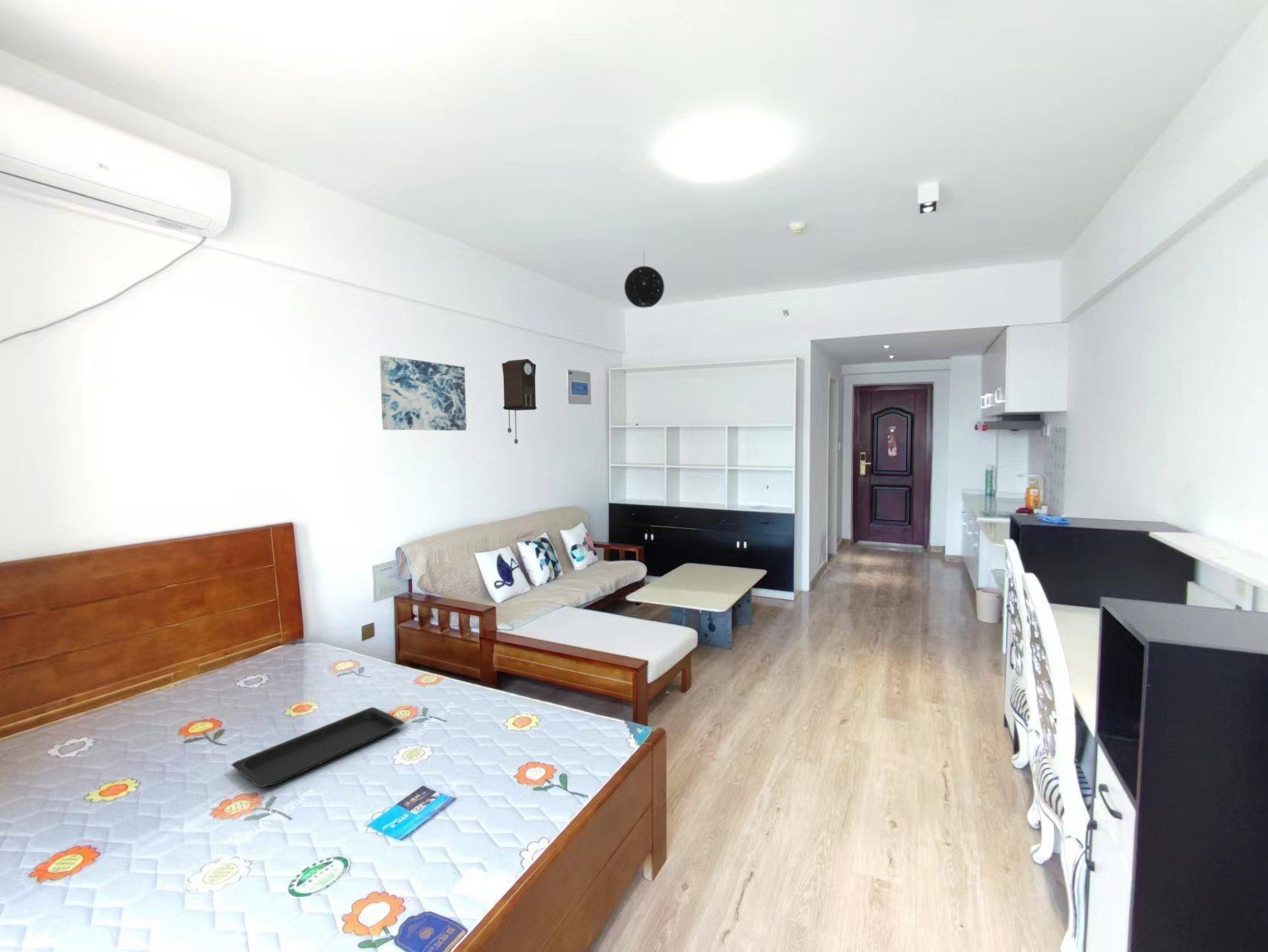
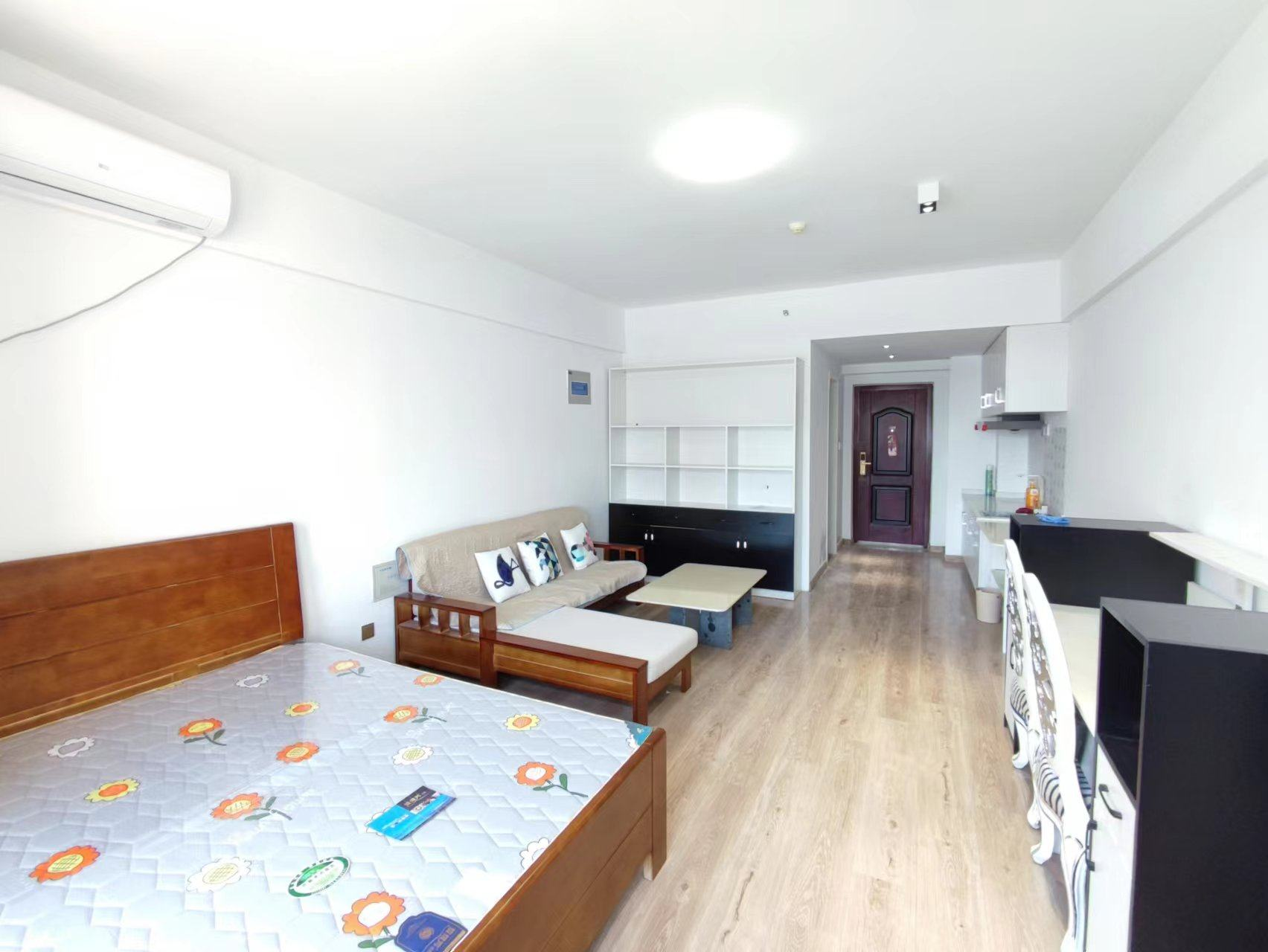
- wall art [379,355,467,431]
- pendant light [624,249,665,309]
- serving tray [231,707,405,788]
- pendulum clock [502,358,537,445]
